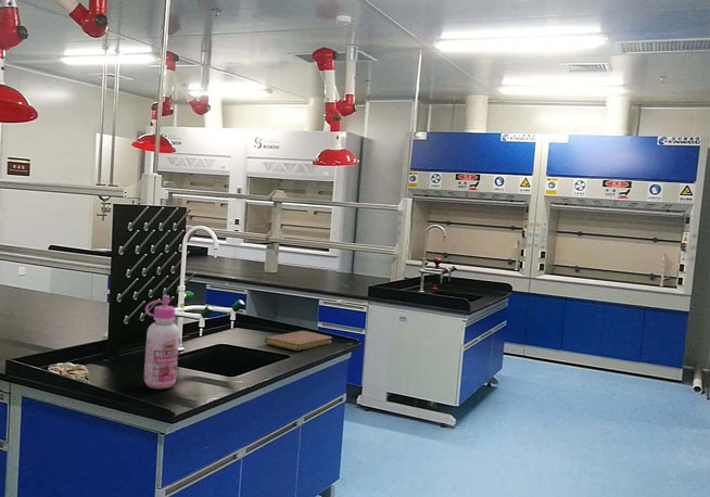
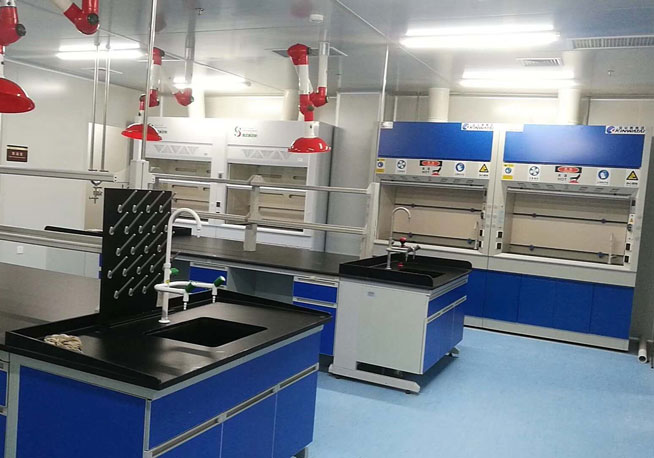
- glue bottle [143,294,180,391]
- notebook [264,330,333,352]
